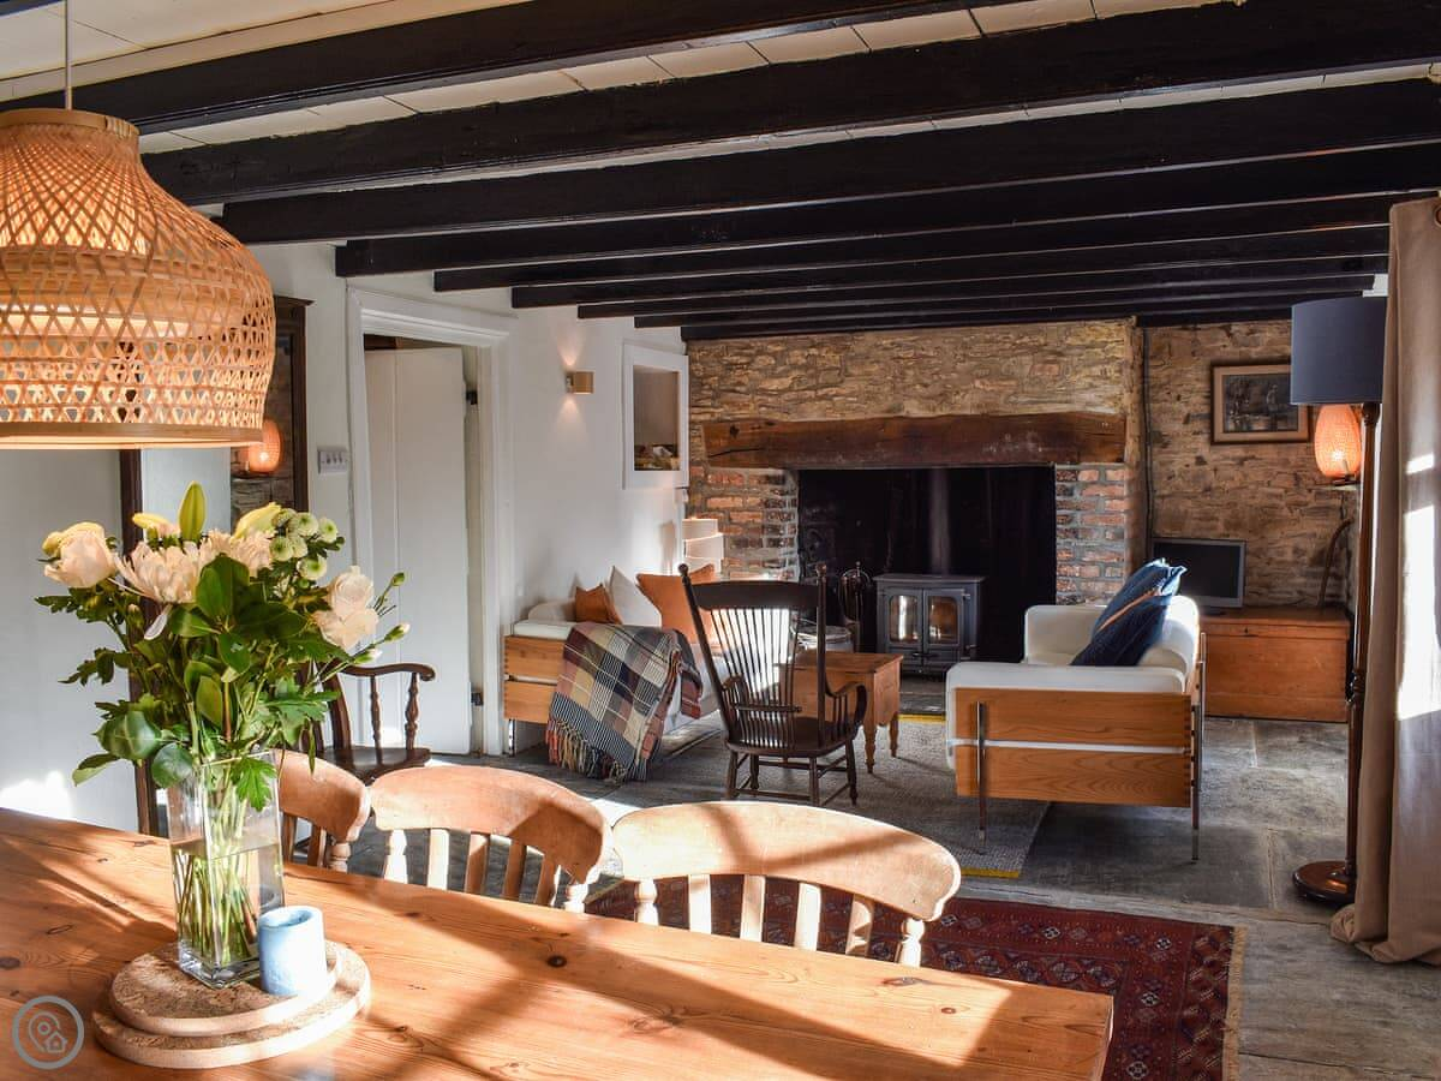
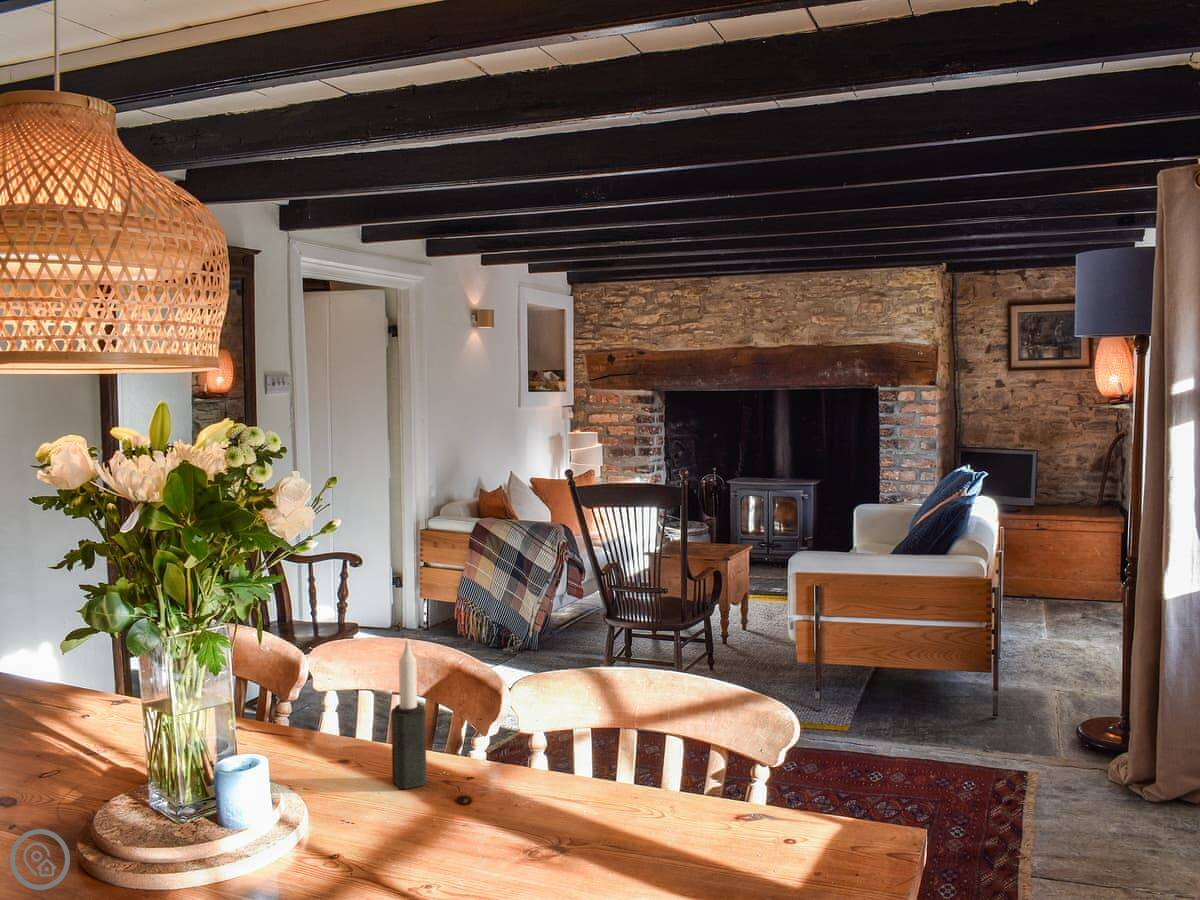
+ candle [390,639,428,790]
